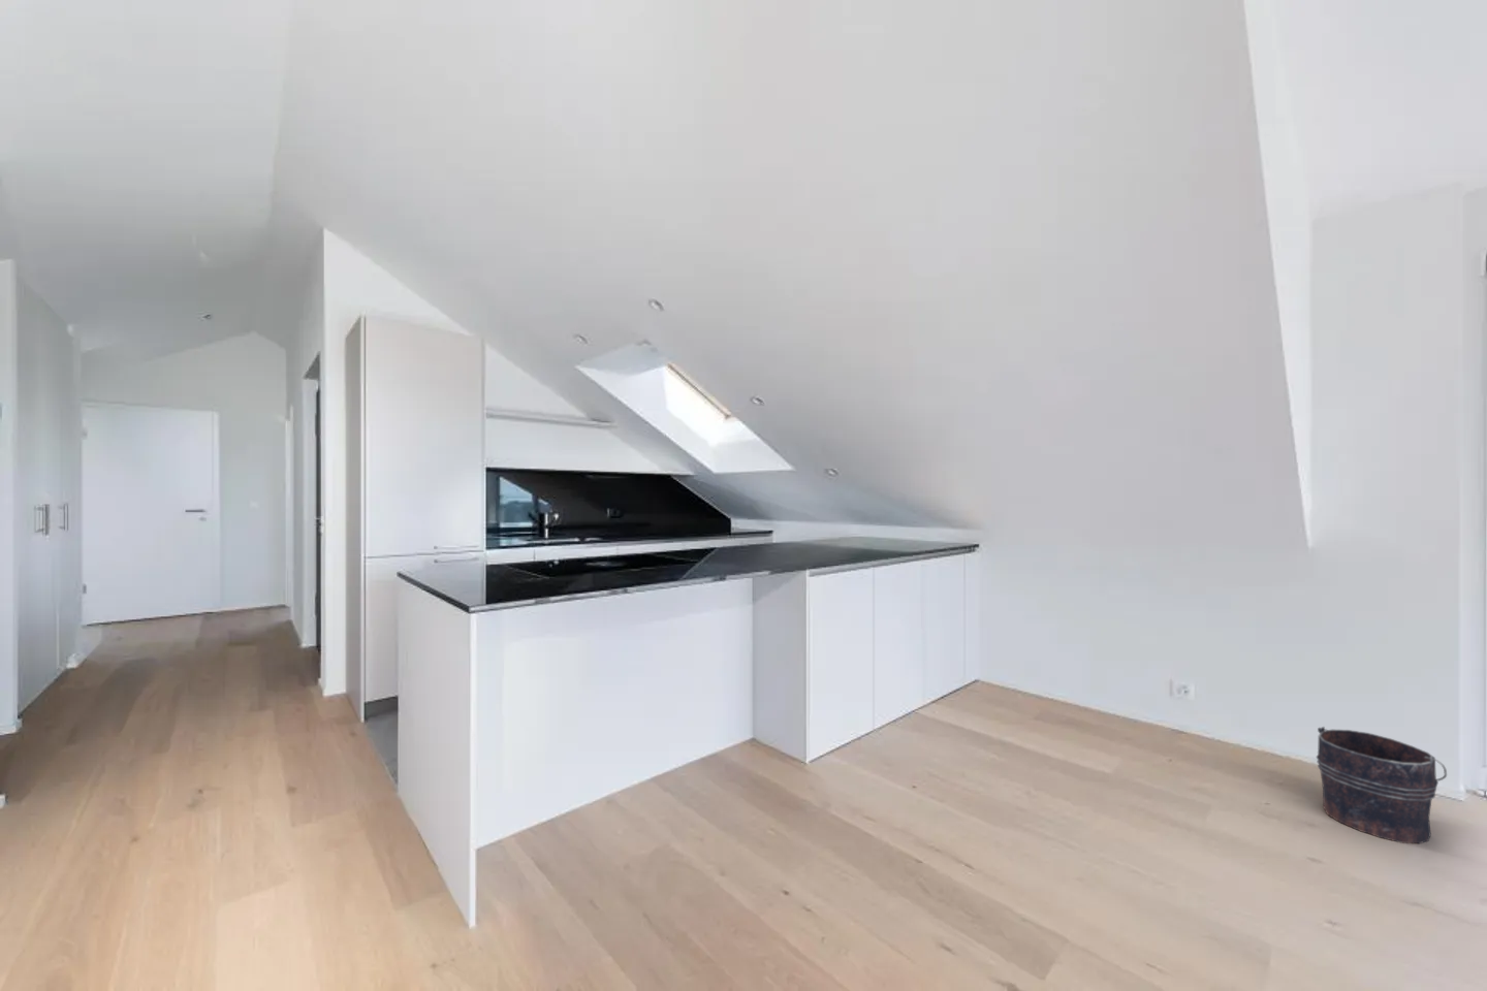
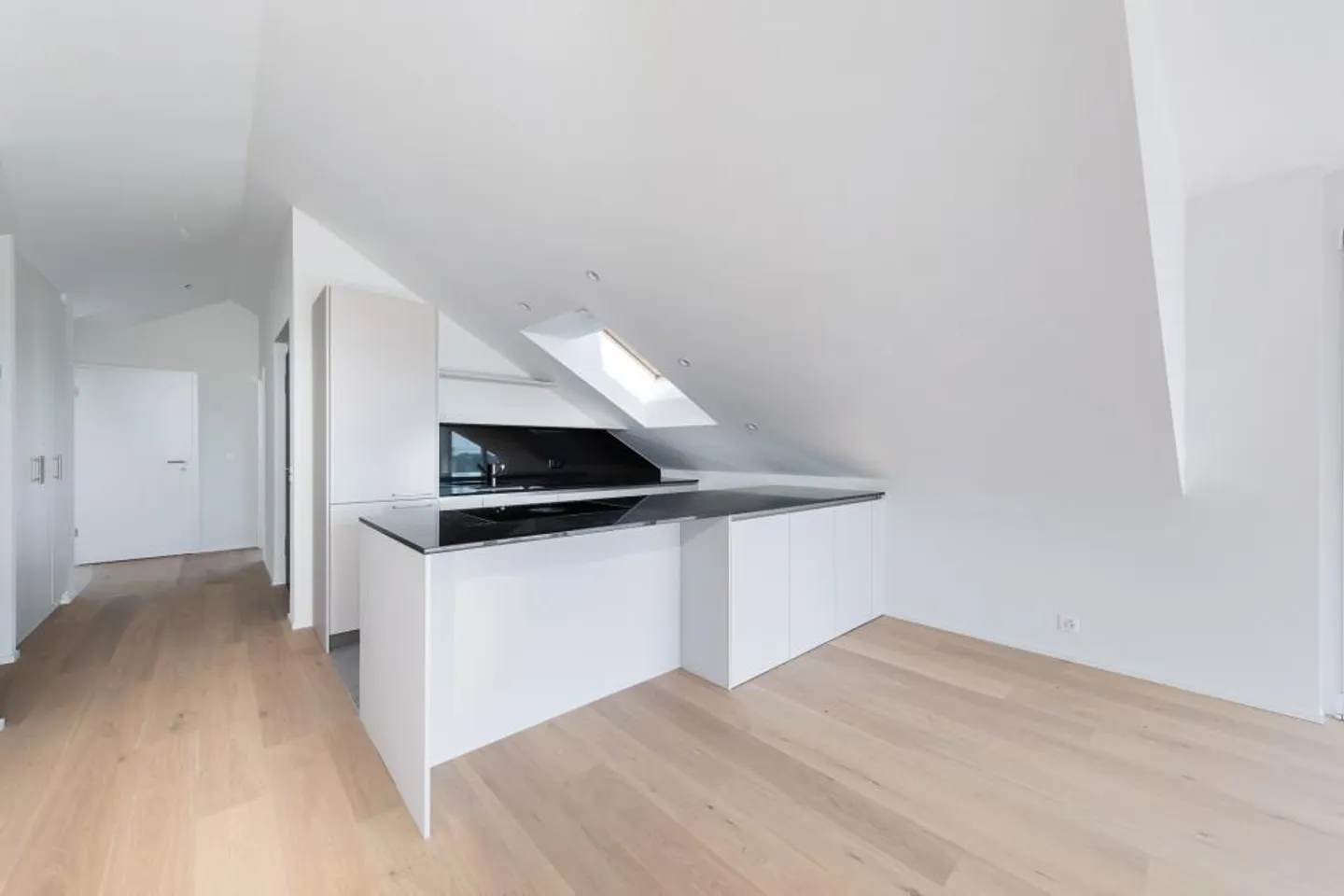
- bucket [1316,726,1448,844]
